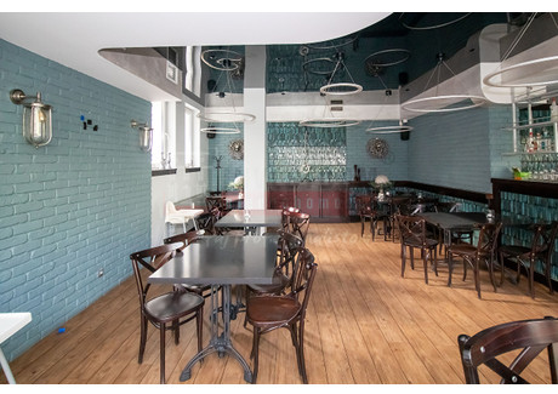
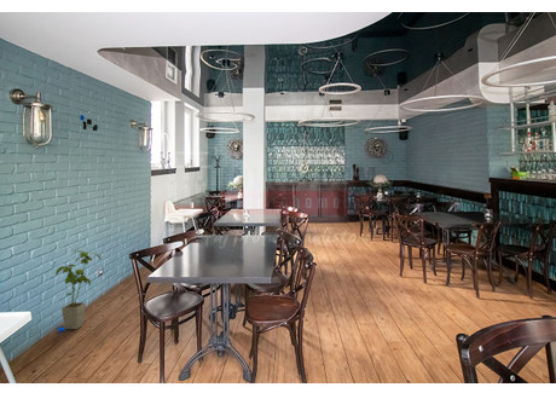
+ house plant [54,249,102,330]
